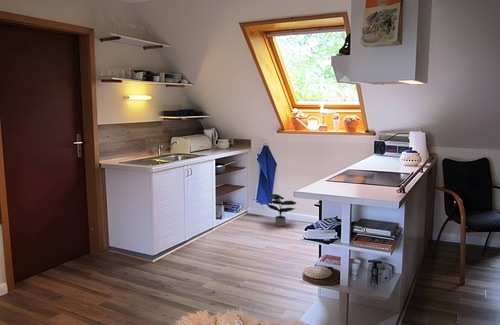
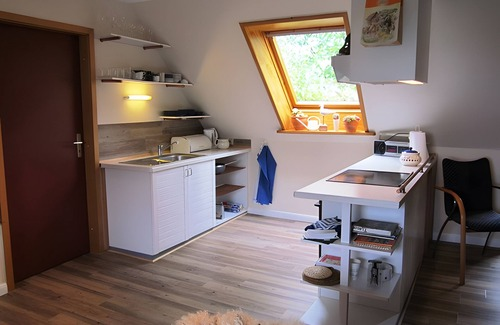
- potted plant [266,193,298,228]
